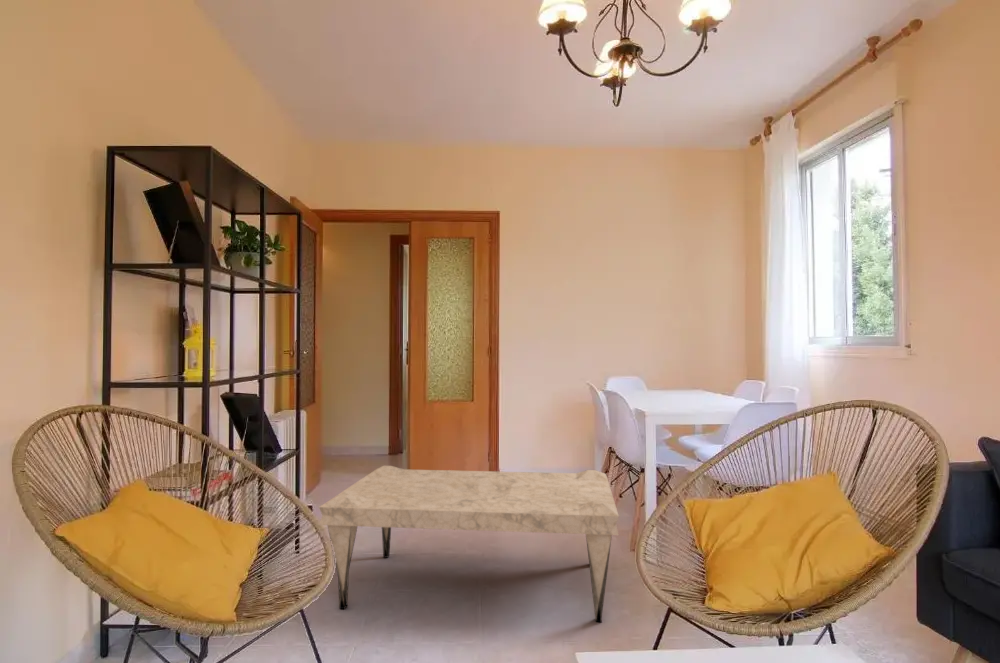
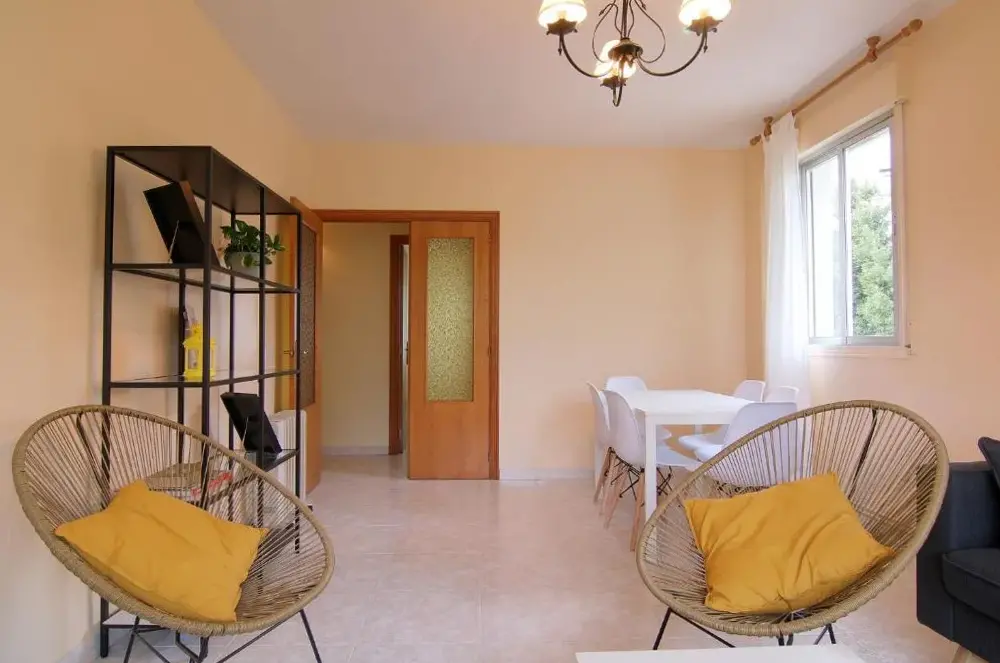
- coffee table [318,465,620,624]
